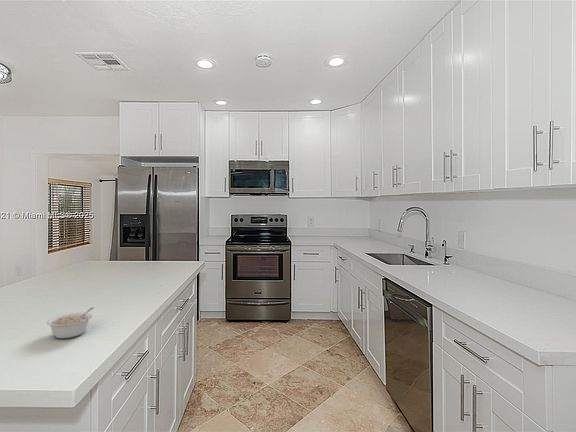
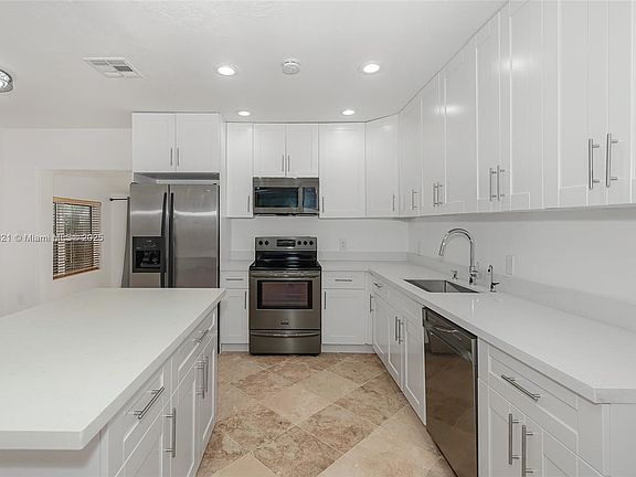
- legume [46,306,95,339]
